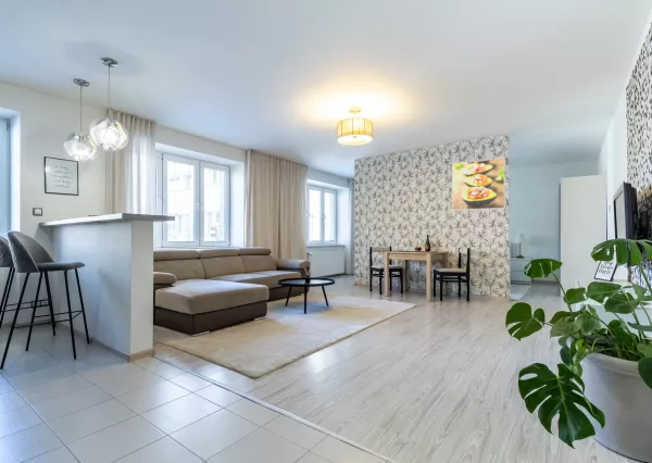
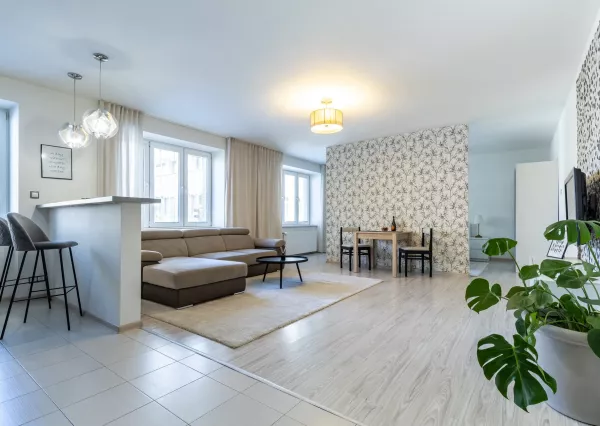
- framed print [451,157,505,211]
